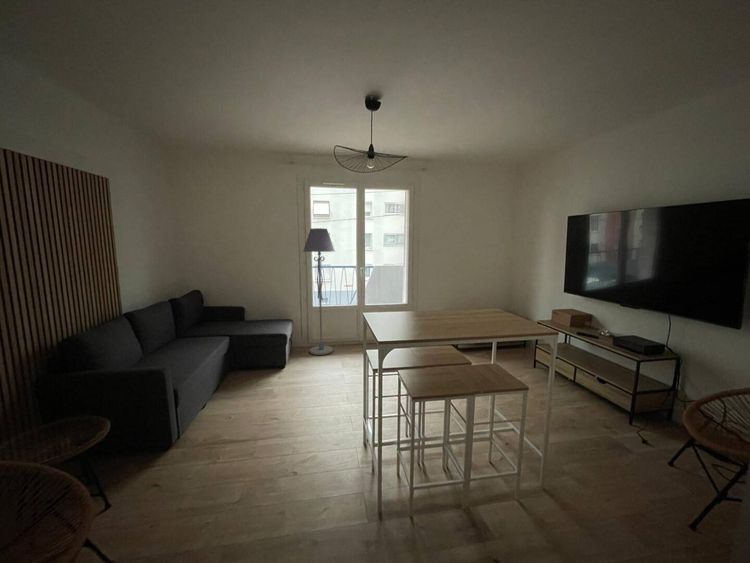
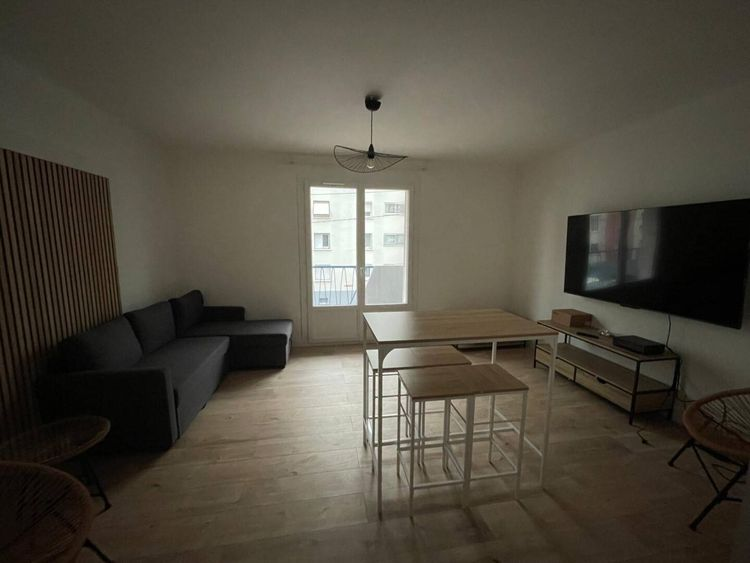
- floor lamp [302,227,336,356]
